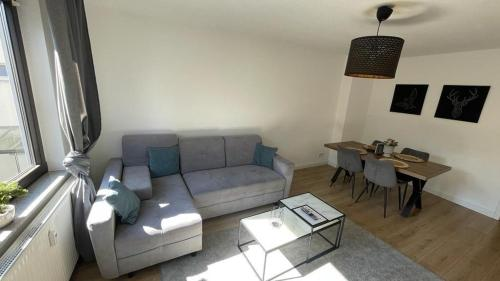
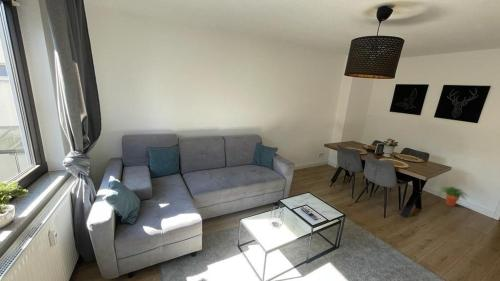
+ potted plant [440,185,471,207]
